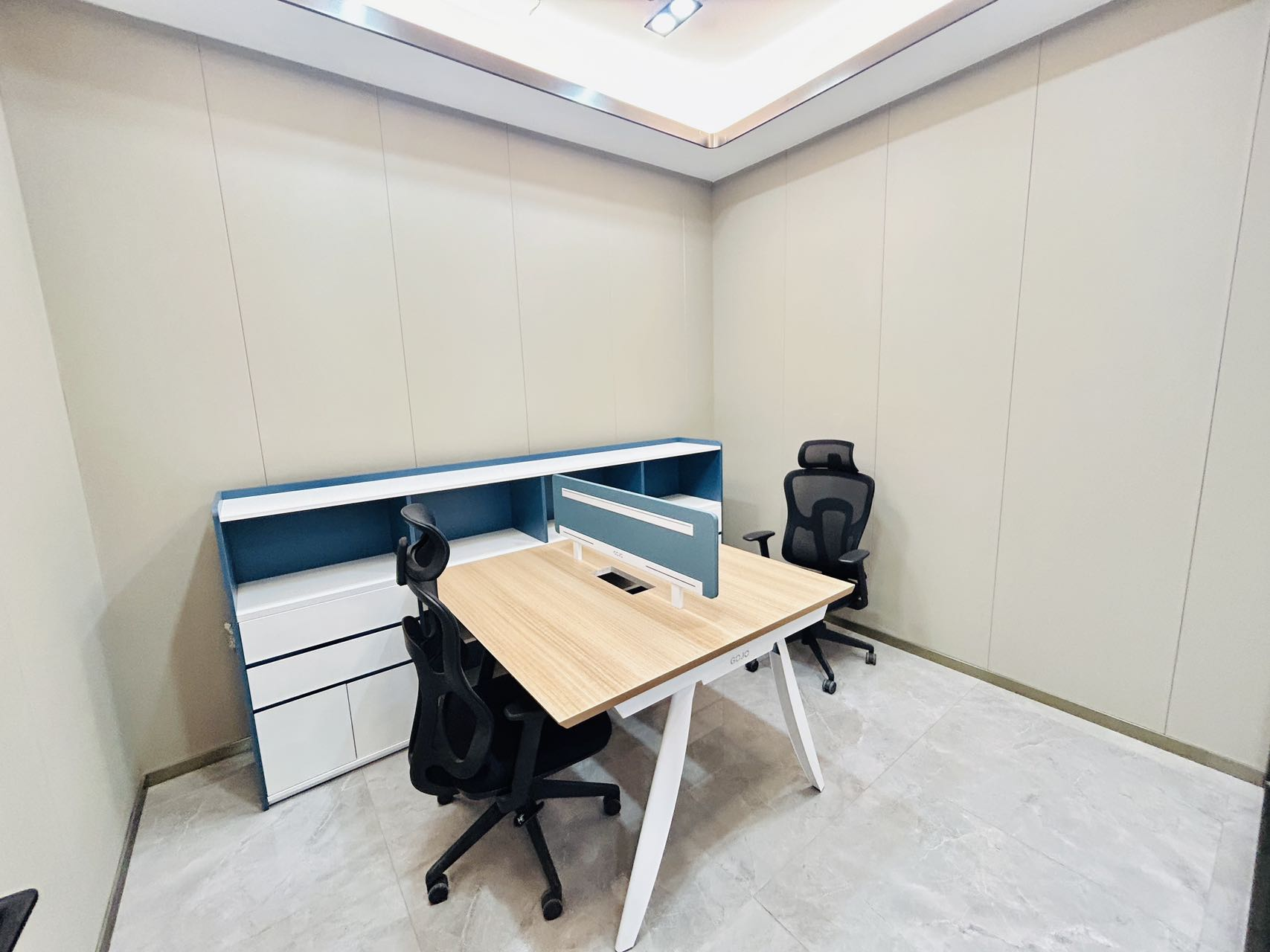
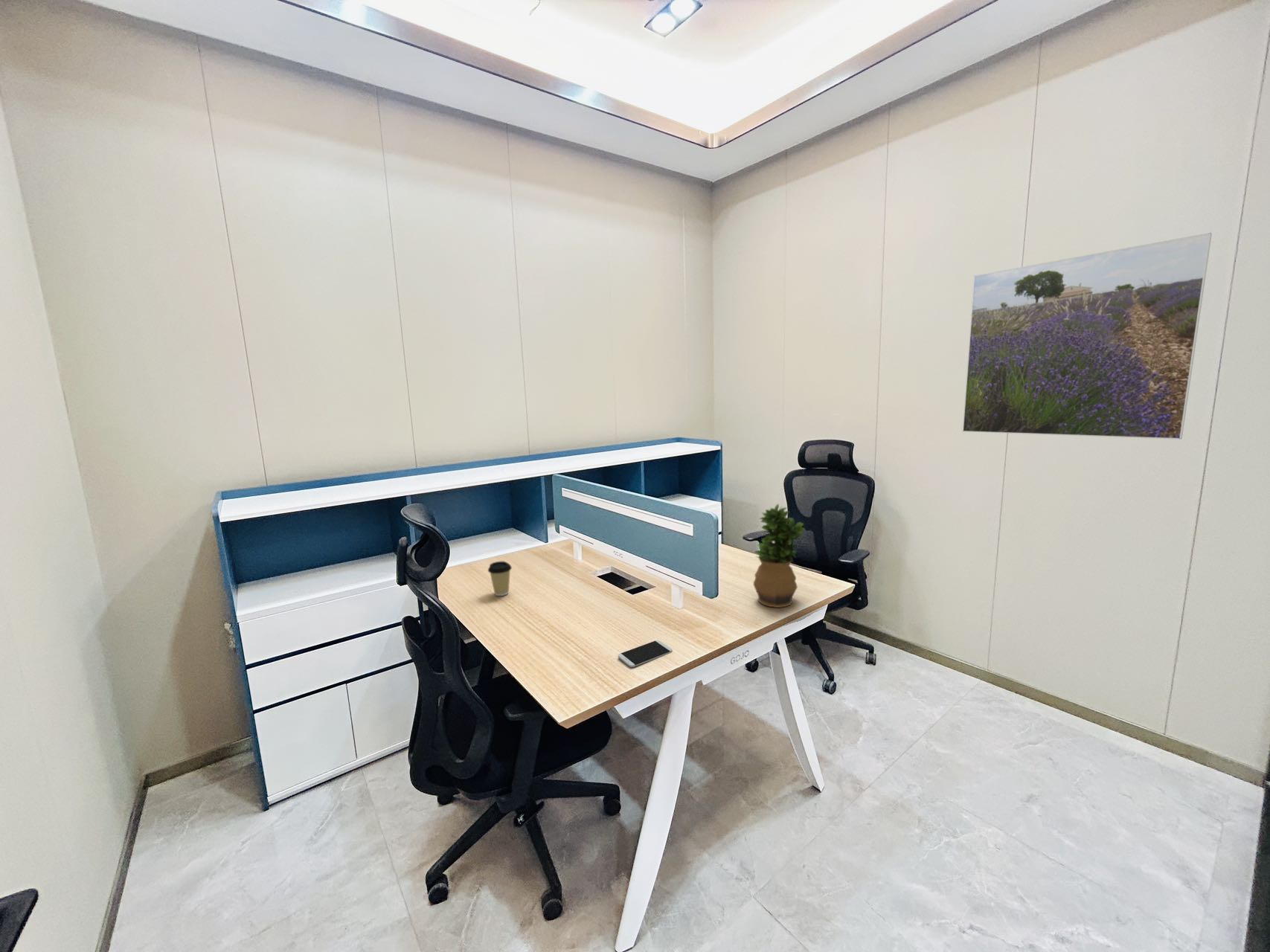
+ smartphone [618,640,673,668]
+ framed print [962,232,1213,440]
+ potted plant [753,503,807,608]
+ coffee cup [487,561,513,596]
